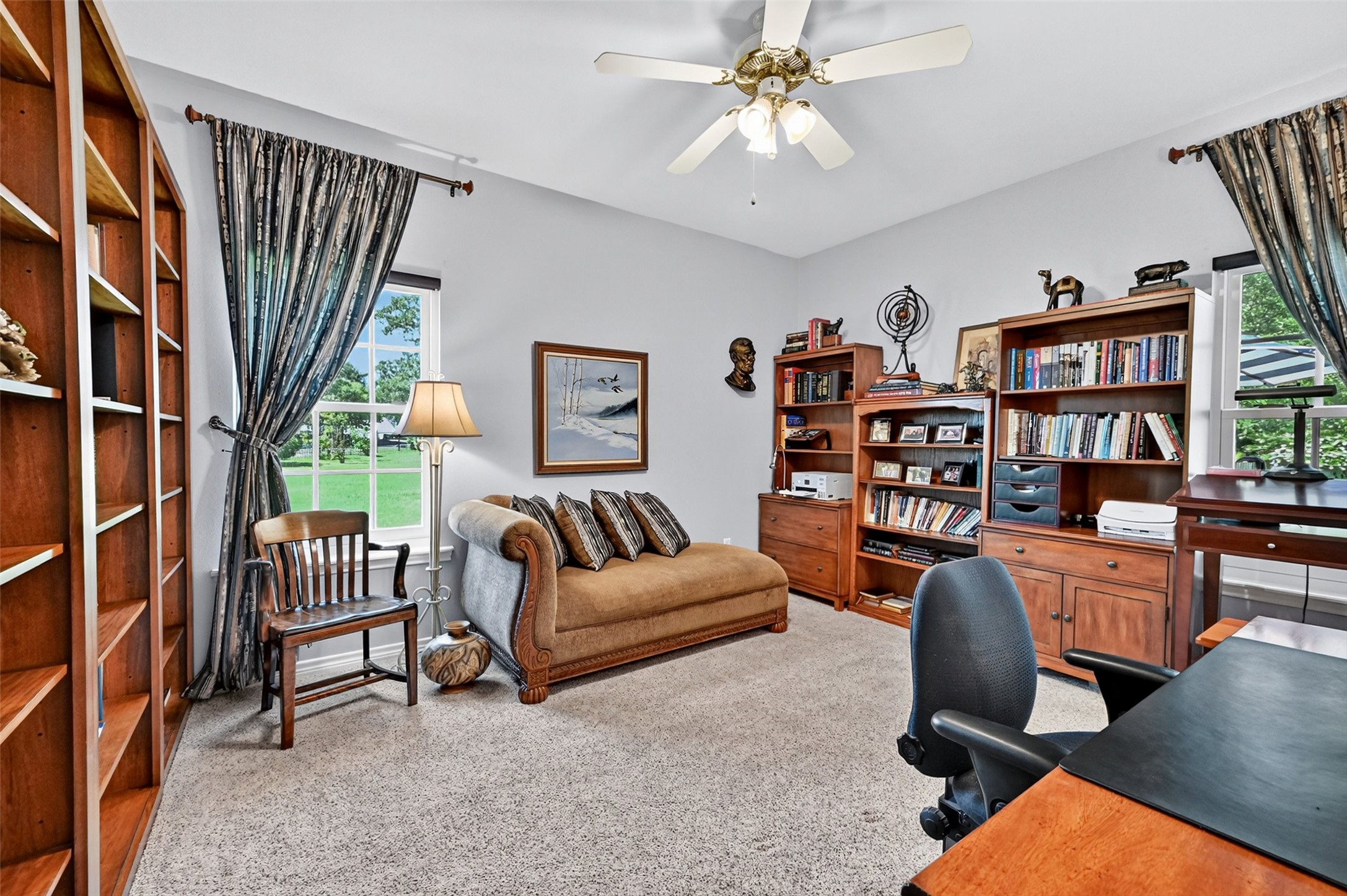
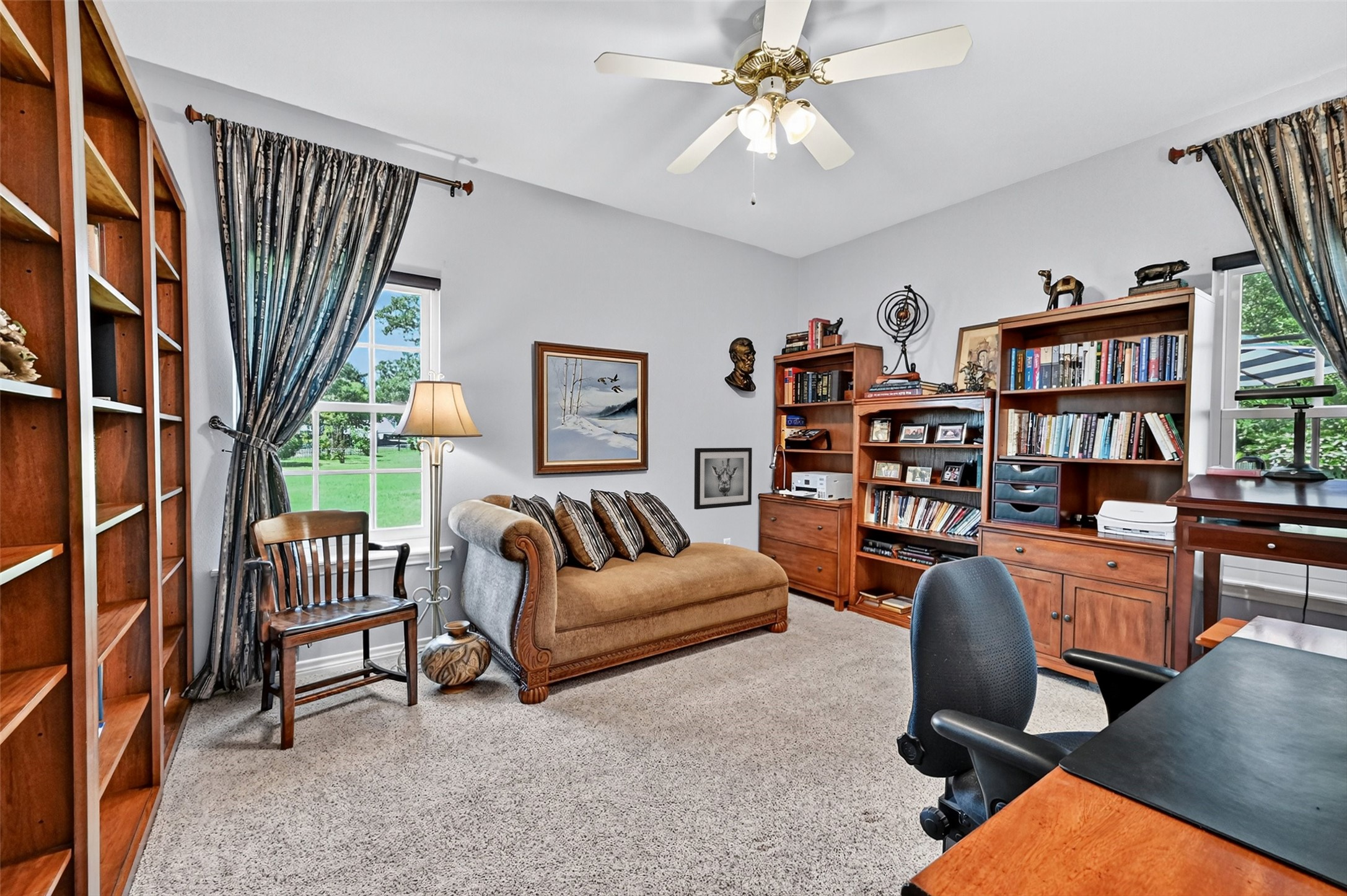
+ wall art [693,447,753,510]
